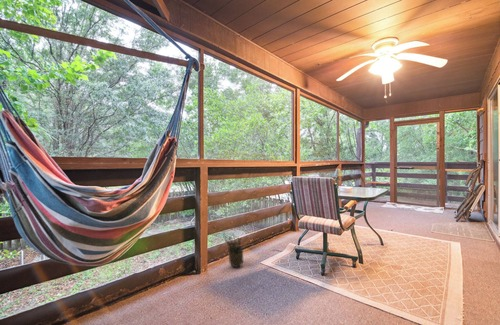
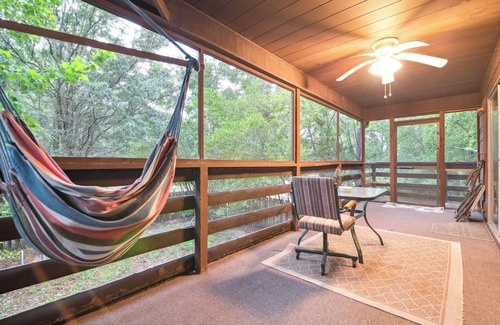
- potted plant [222,231,248,268]
